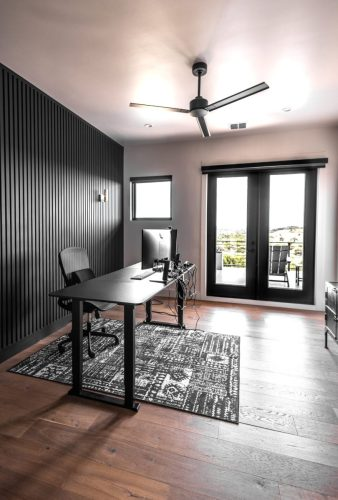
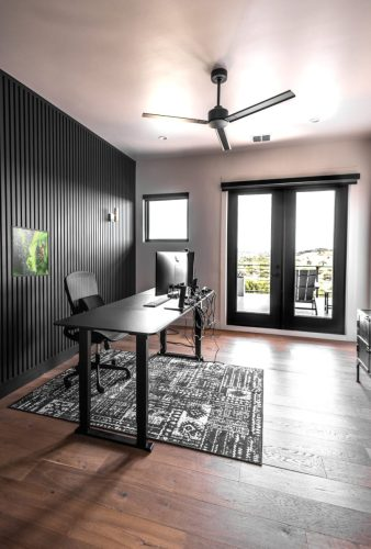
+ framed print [9,224,50,278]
